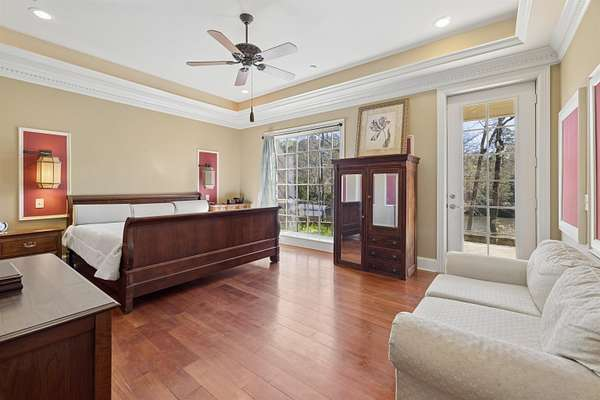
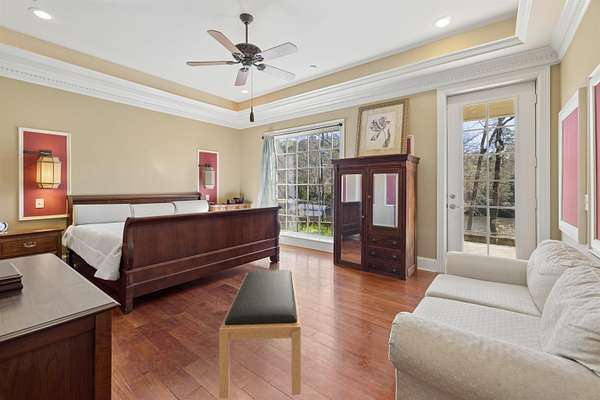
+ bench [218,269,302,399]
